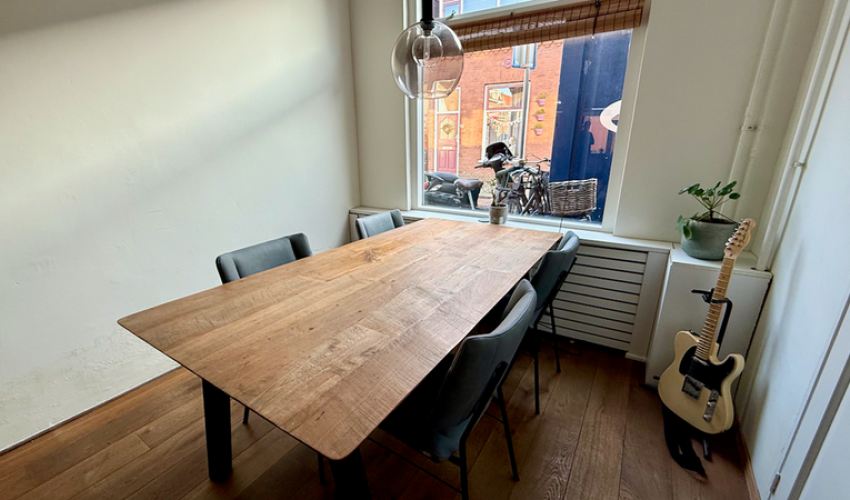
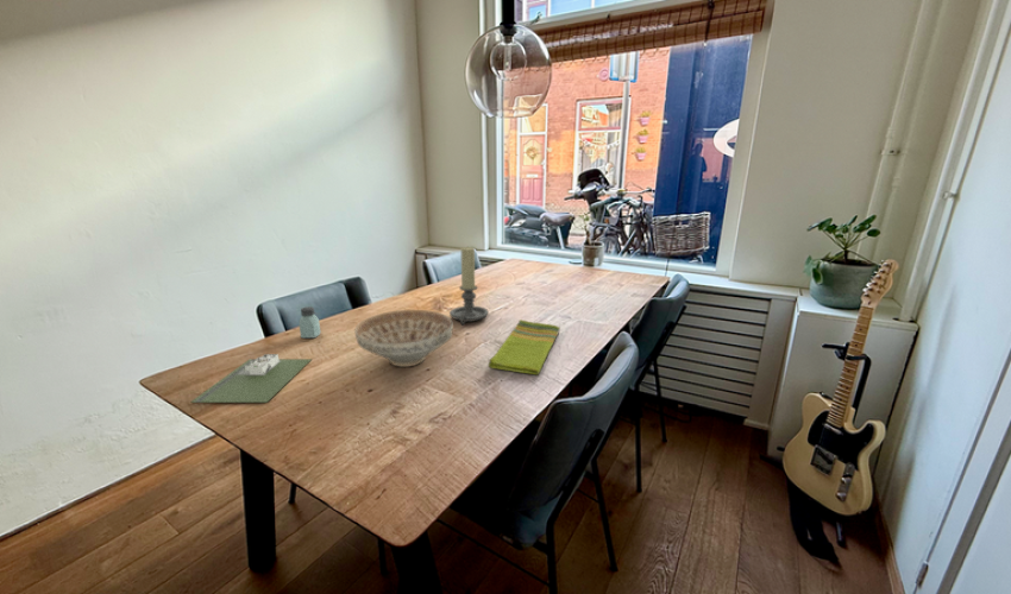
+ dish towel [488,318,561,375]
+ decorative bowl [353,309,454,368]
+ architectural model [189,353,313,404]
+ candle holder [448,246,490,327]
+ saltshaker [299,305,321,339]
